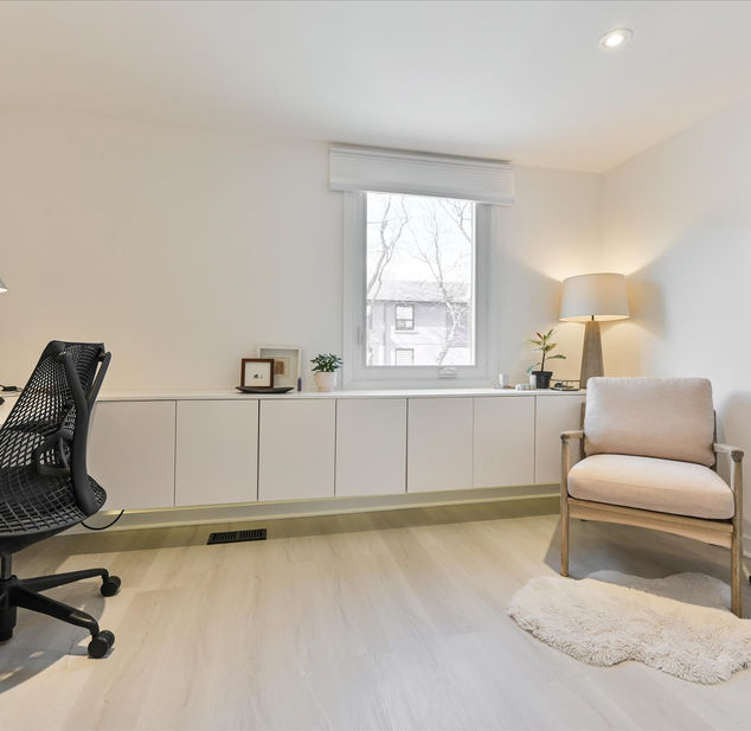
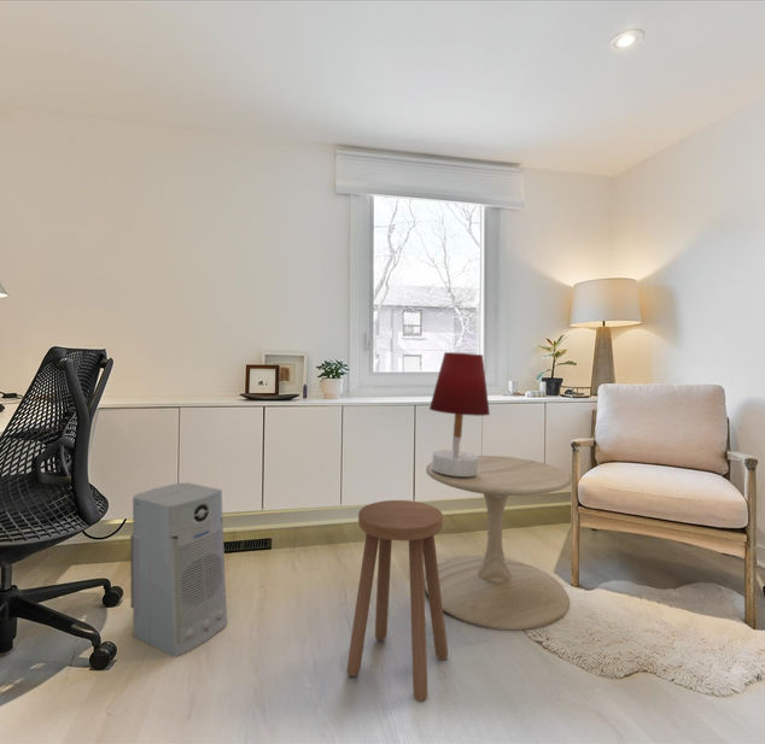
+ table lamp [428,351,491,476]
+ stool [345,499,449,703]
+ air purifier [129,481,228,658]
+ side table [424,455,573,632]
